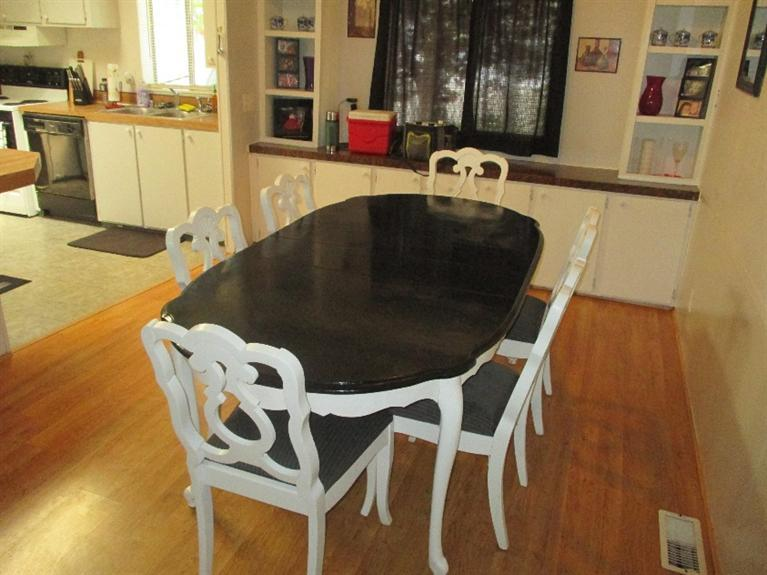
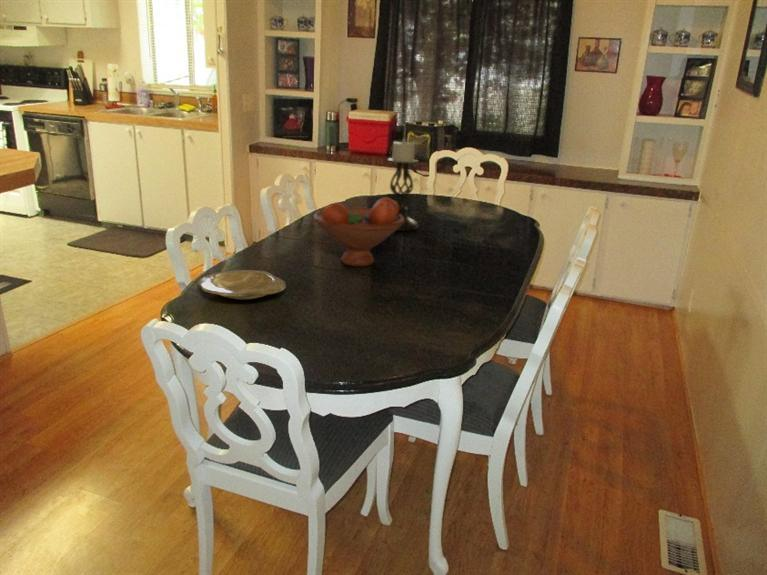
+ candle holder [386,138,420,232]
+ plate [197,269,287,301]
+ fruit bowl [312,196,404,267]
